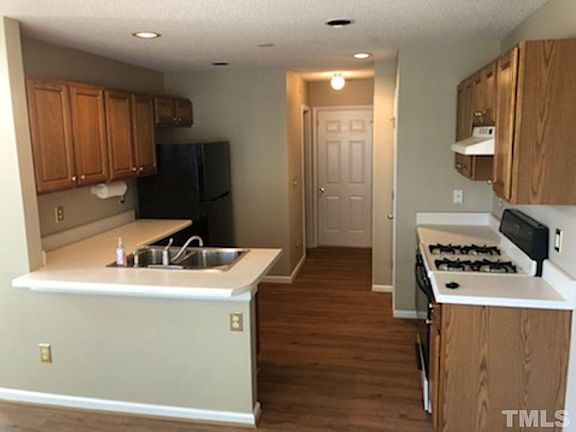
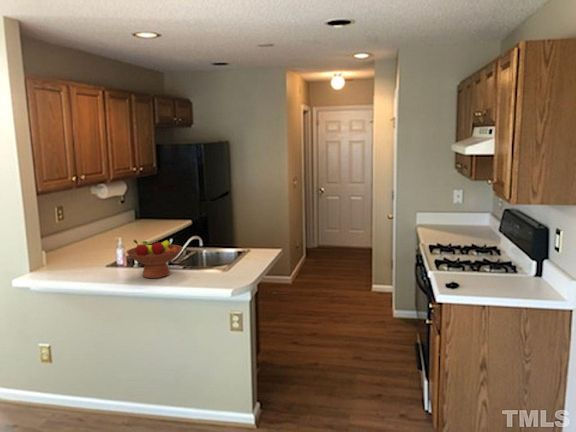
+ fruit bowl [125,239,184,279]
